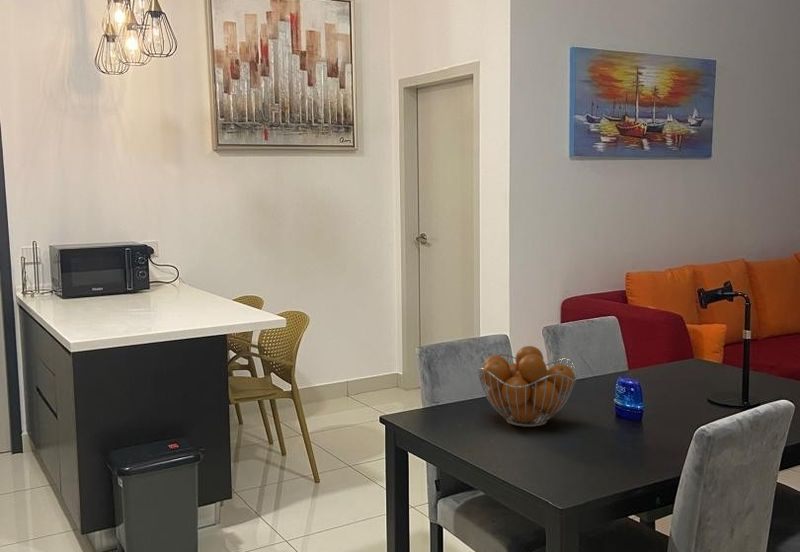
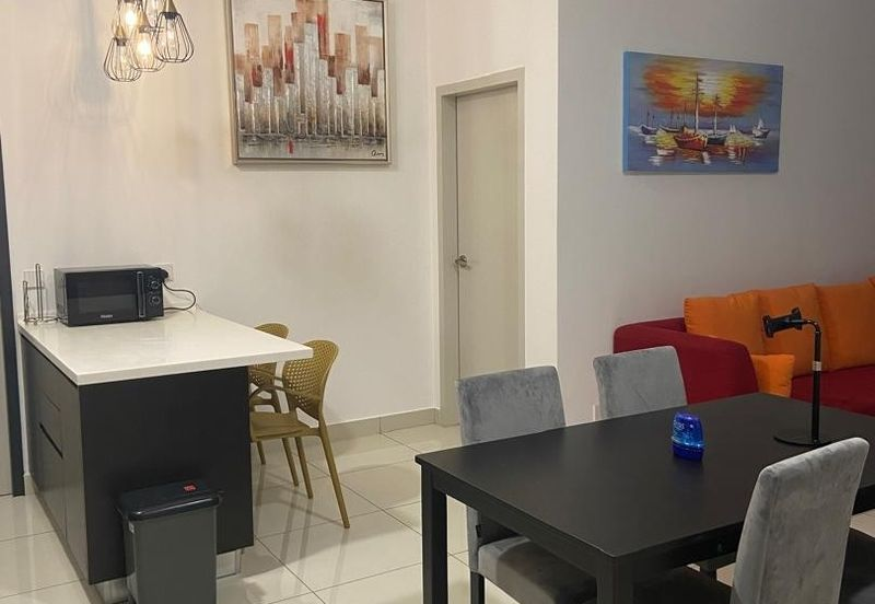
- fruit basket [477,345,578,428]
